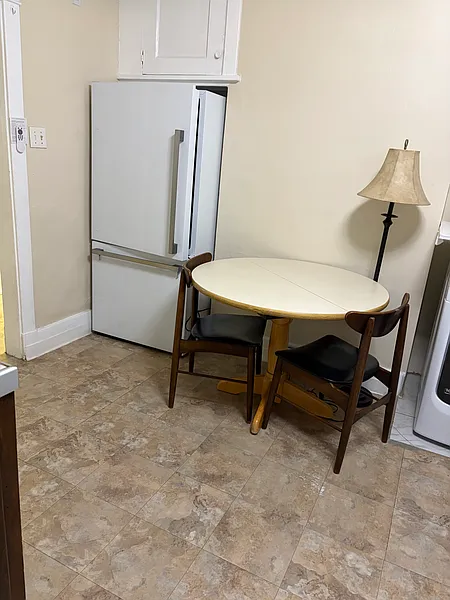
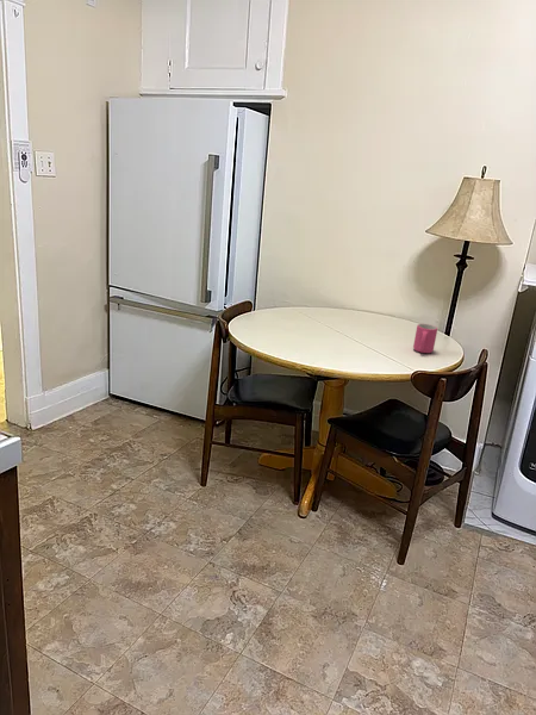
+ mug [412,323,438,354]
